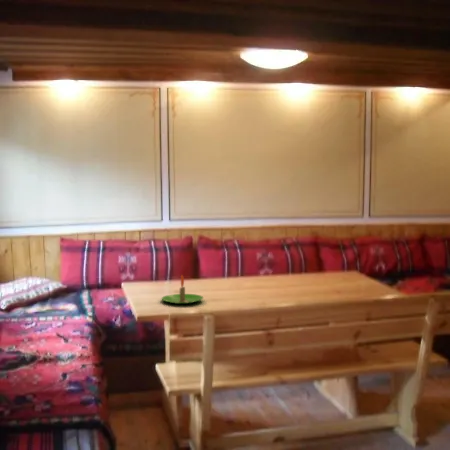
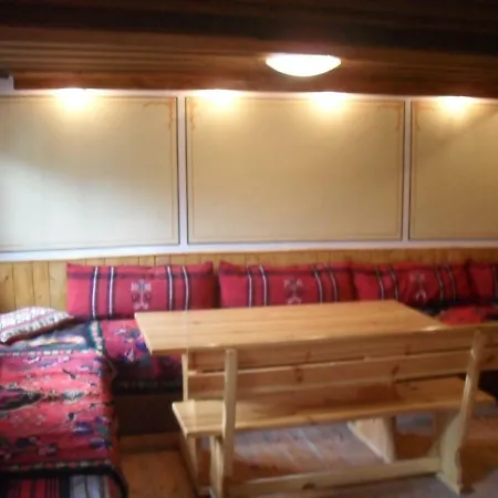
- candle [160,274,204,305]
